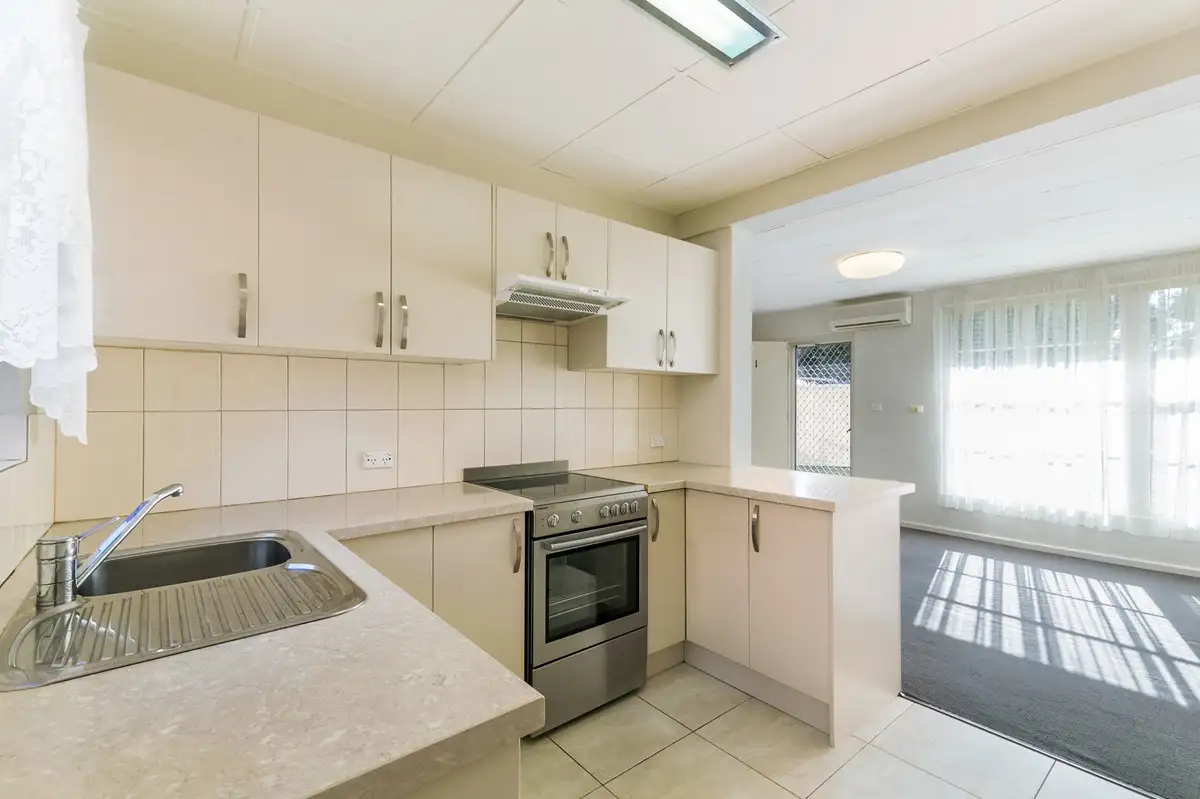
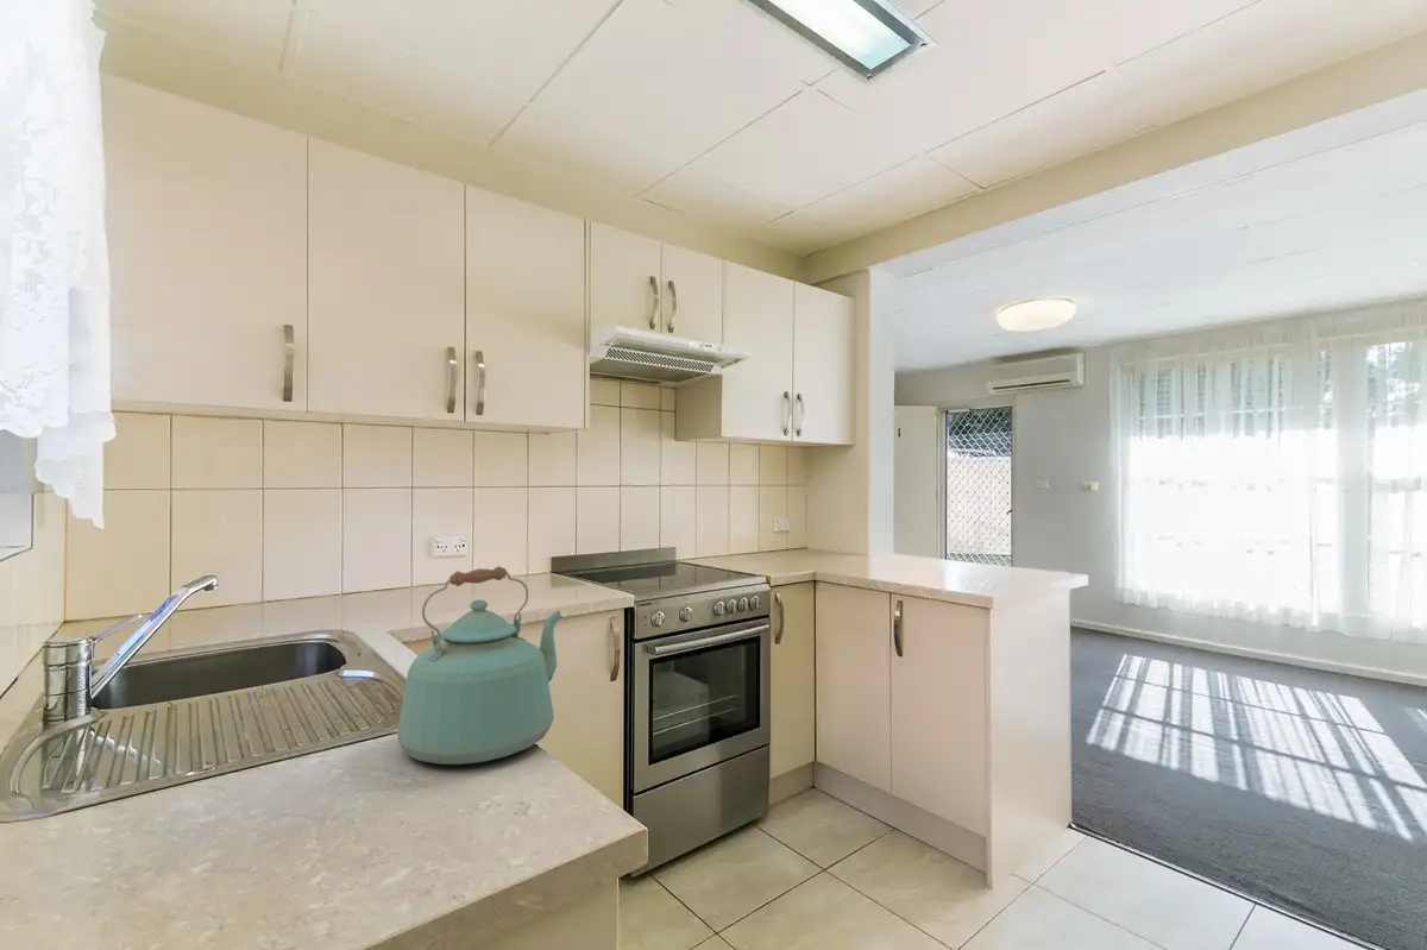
+ kettle [396,565,564,766]
